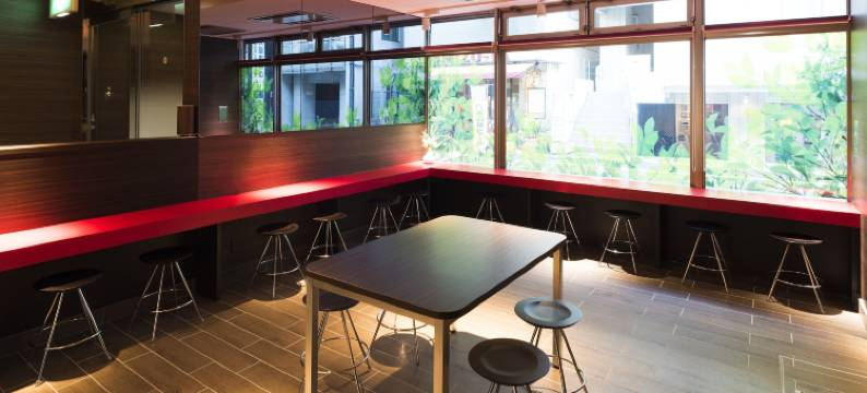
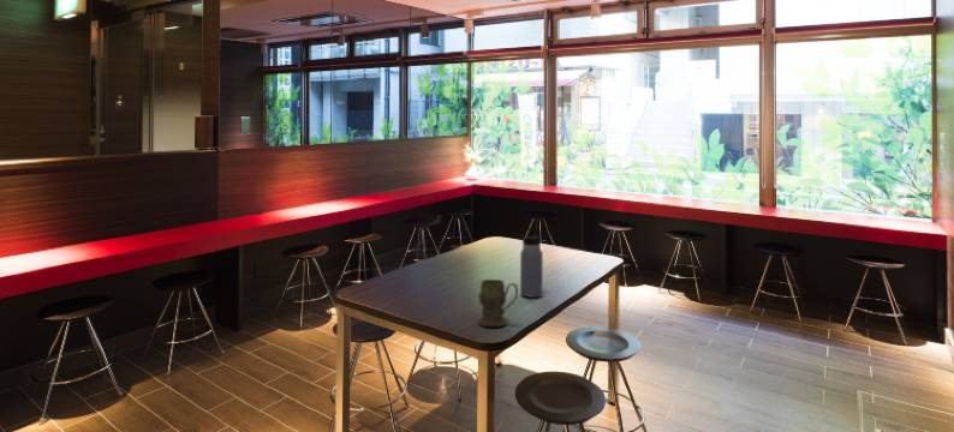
+ mug [477,278,519,328]
+ water bottle [519,227,544,299]
